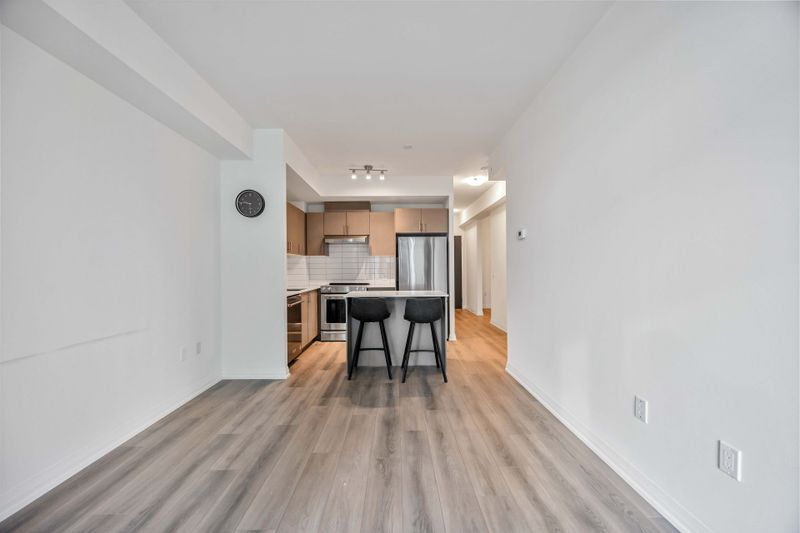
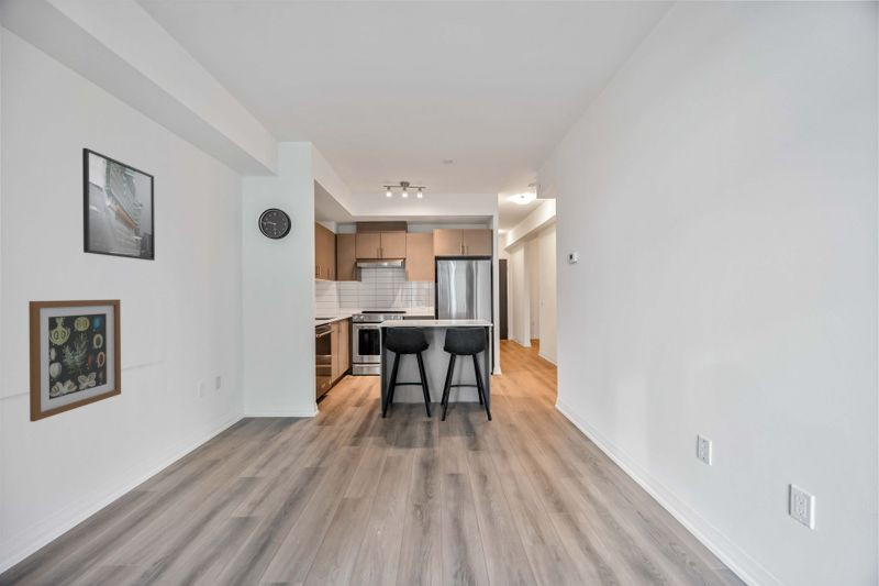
+ wall art [27,298,122,423]
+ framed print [81,147,156,262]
